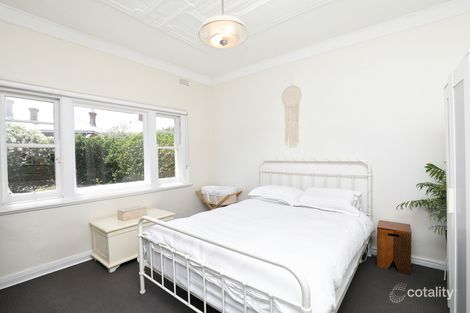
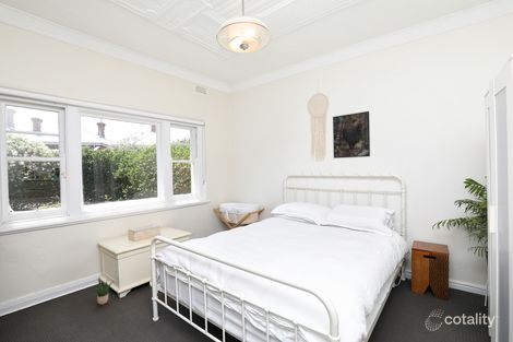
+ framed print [332,110,371,160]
+ potted plant [93,278,116,305]
